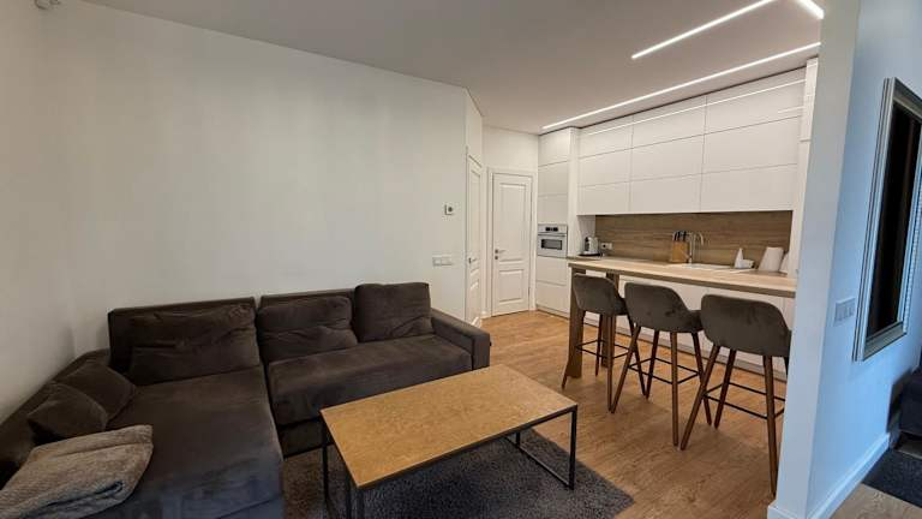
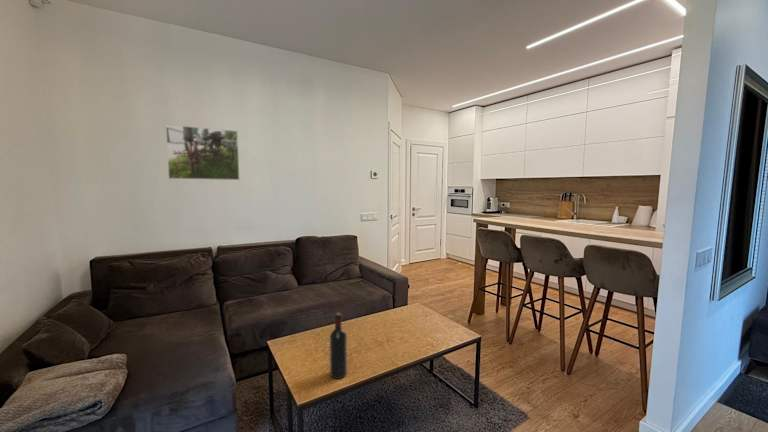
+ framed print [165,123,240,181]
+ wine bottle [329,312,348,380]
